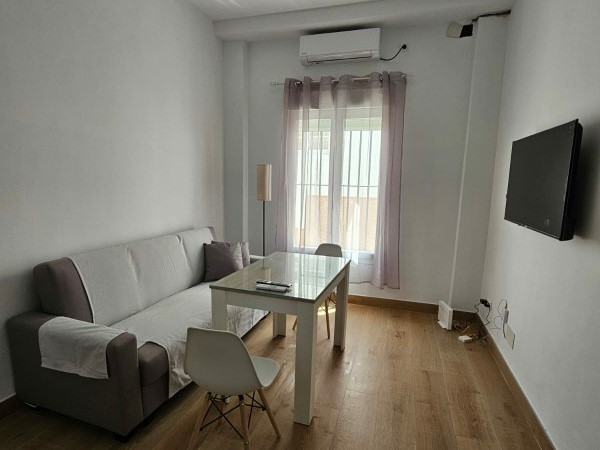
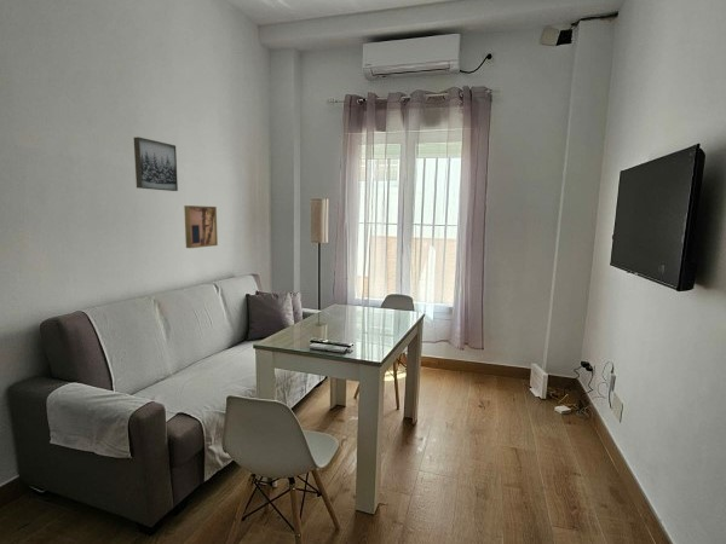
+ wall art [183,204,219,249]
+ wall art [133,135,179,192]
